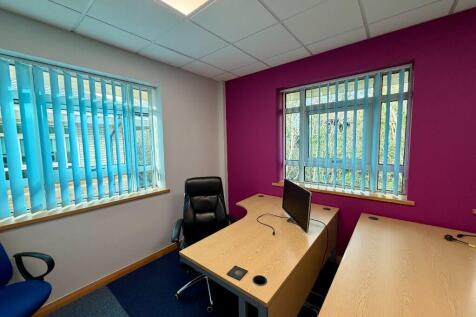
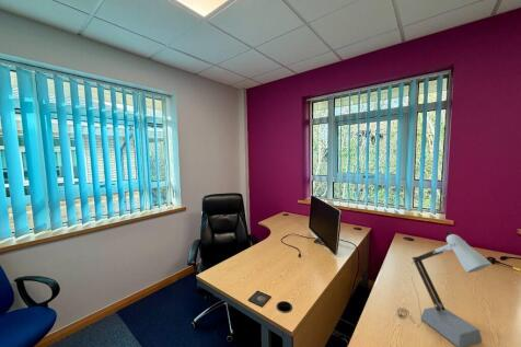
+ desk lamp [396,227,493,347]
